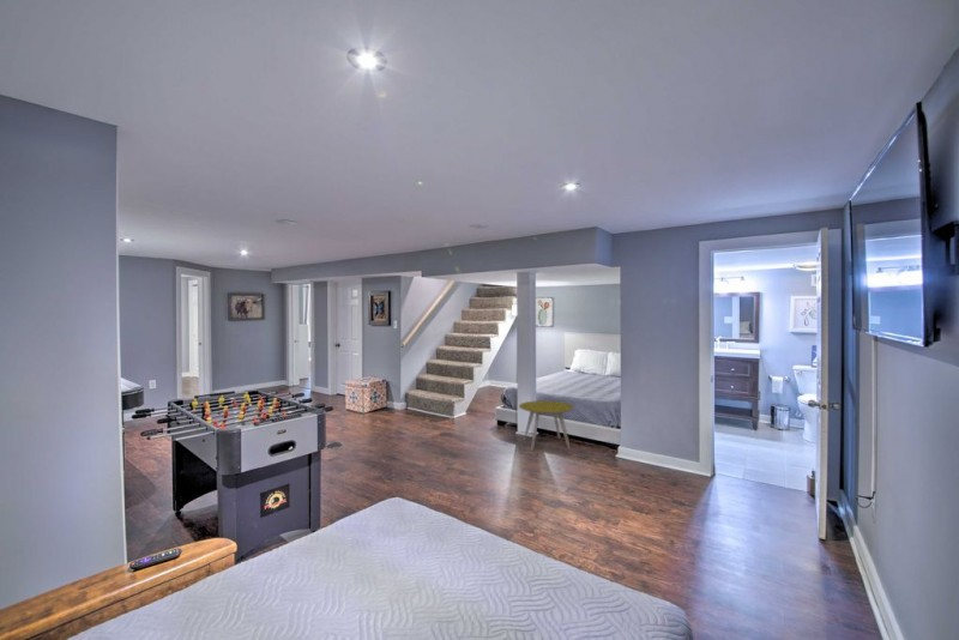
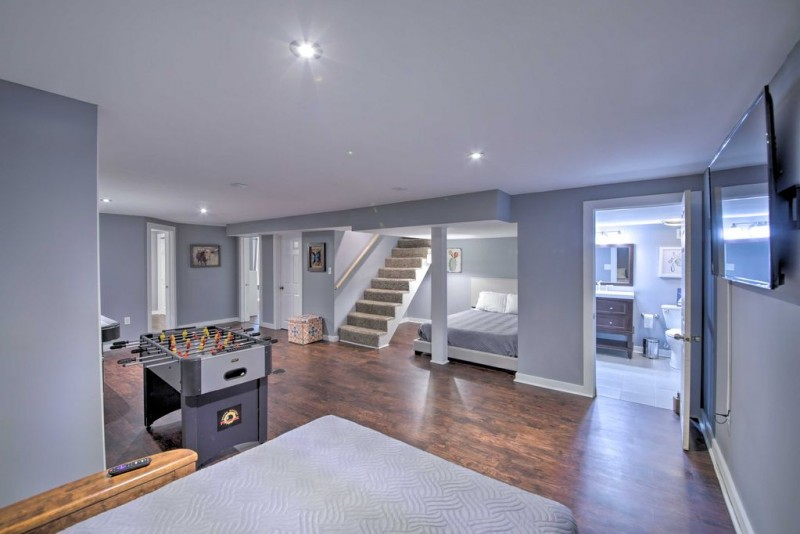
- side table [518,399,575,453]
